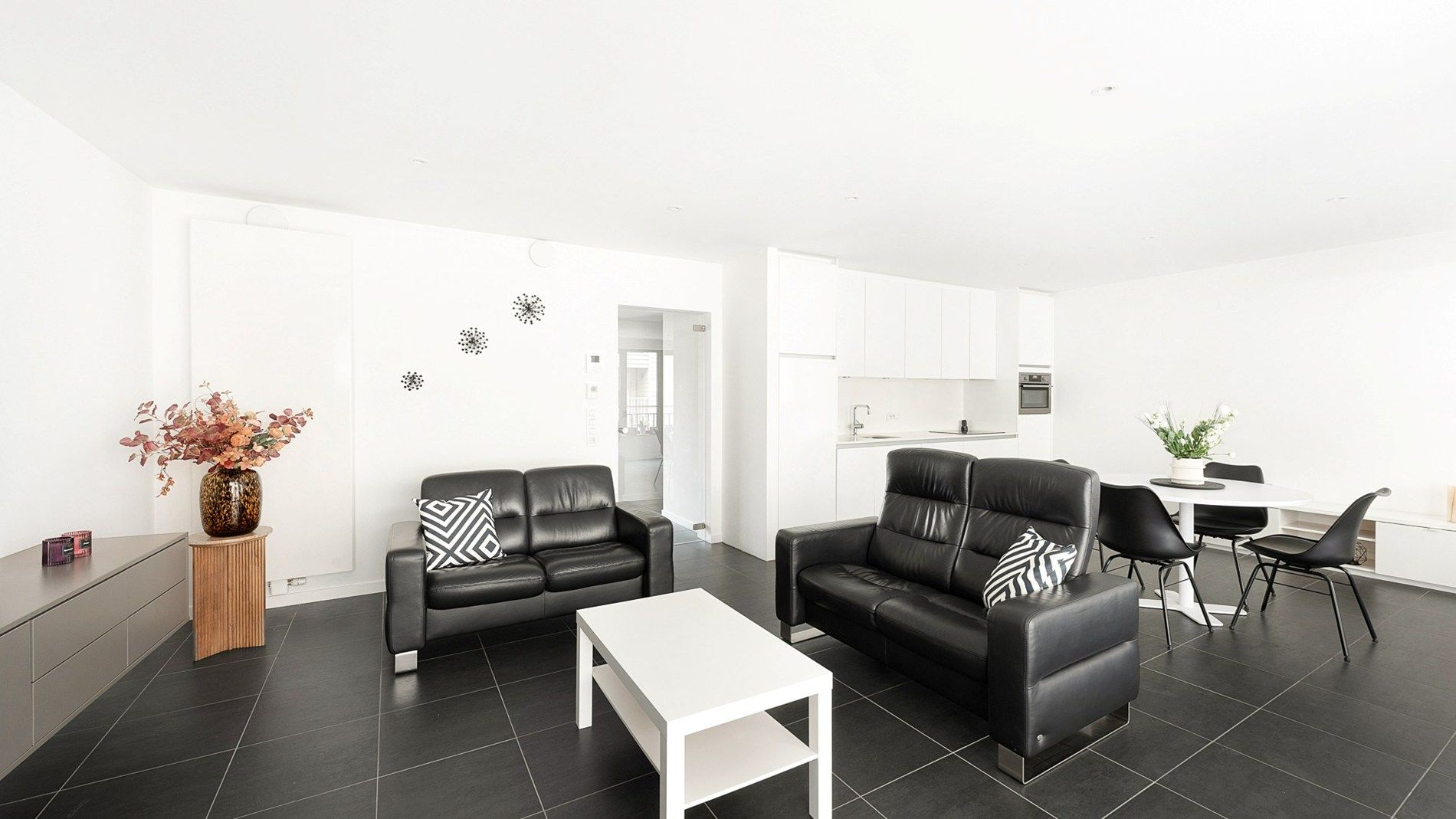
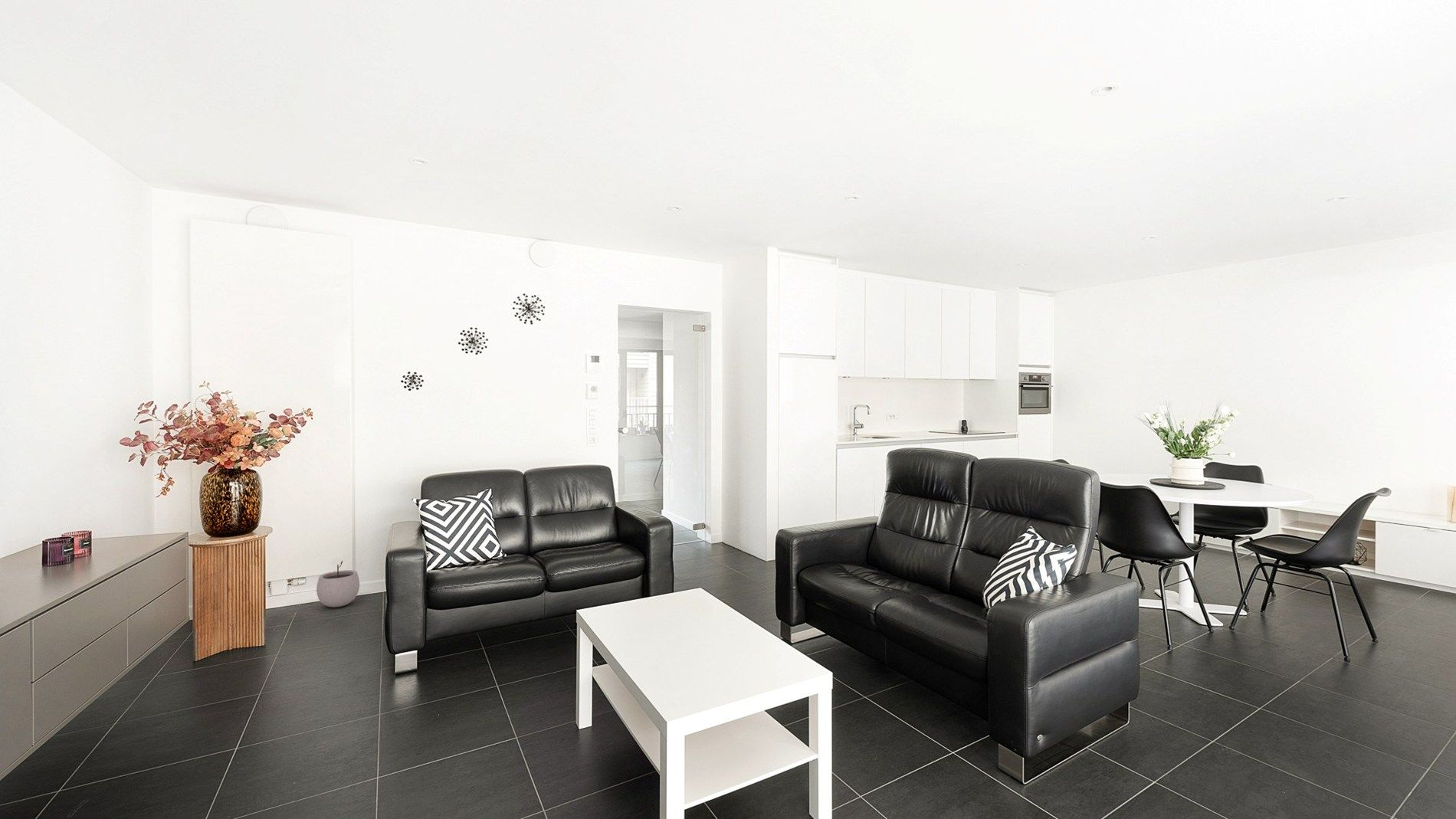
+ plant pot [316,560,360,608]
